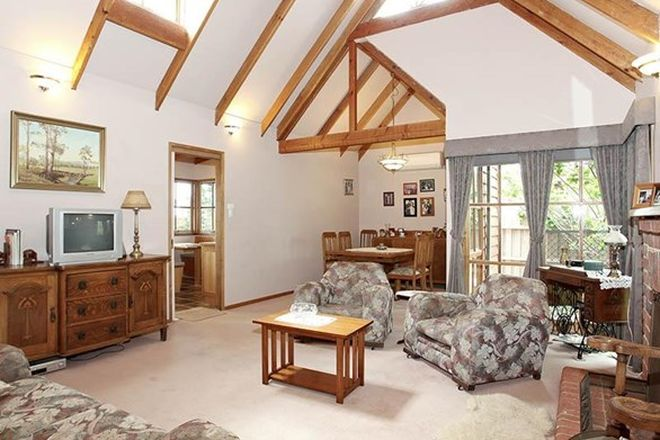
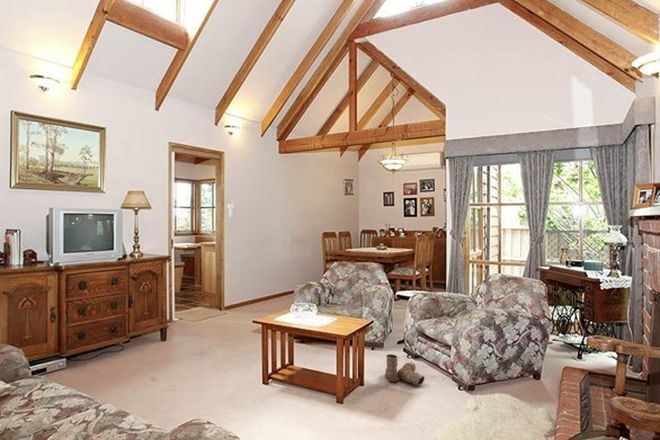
+ boots [384,353,426,386]
